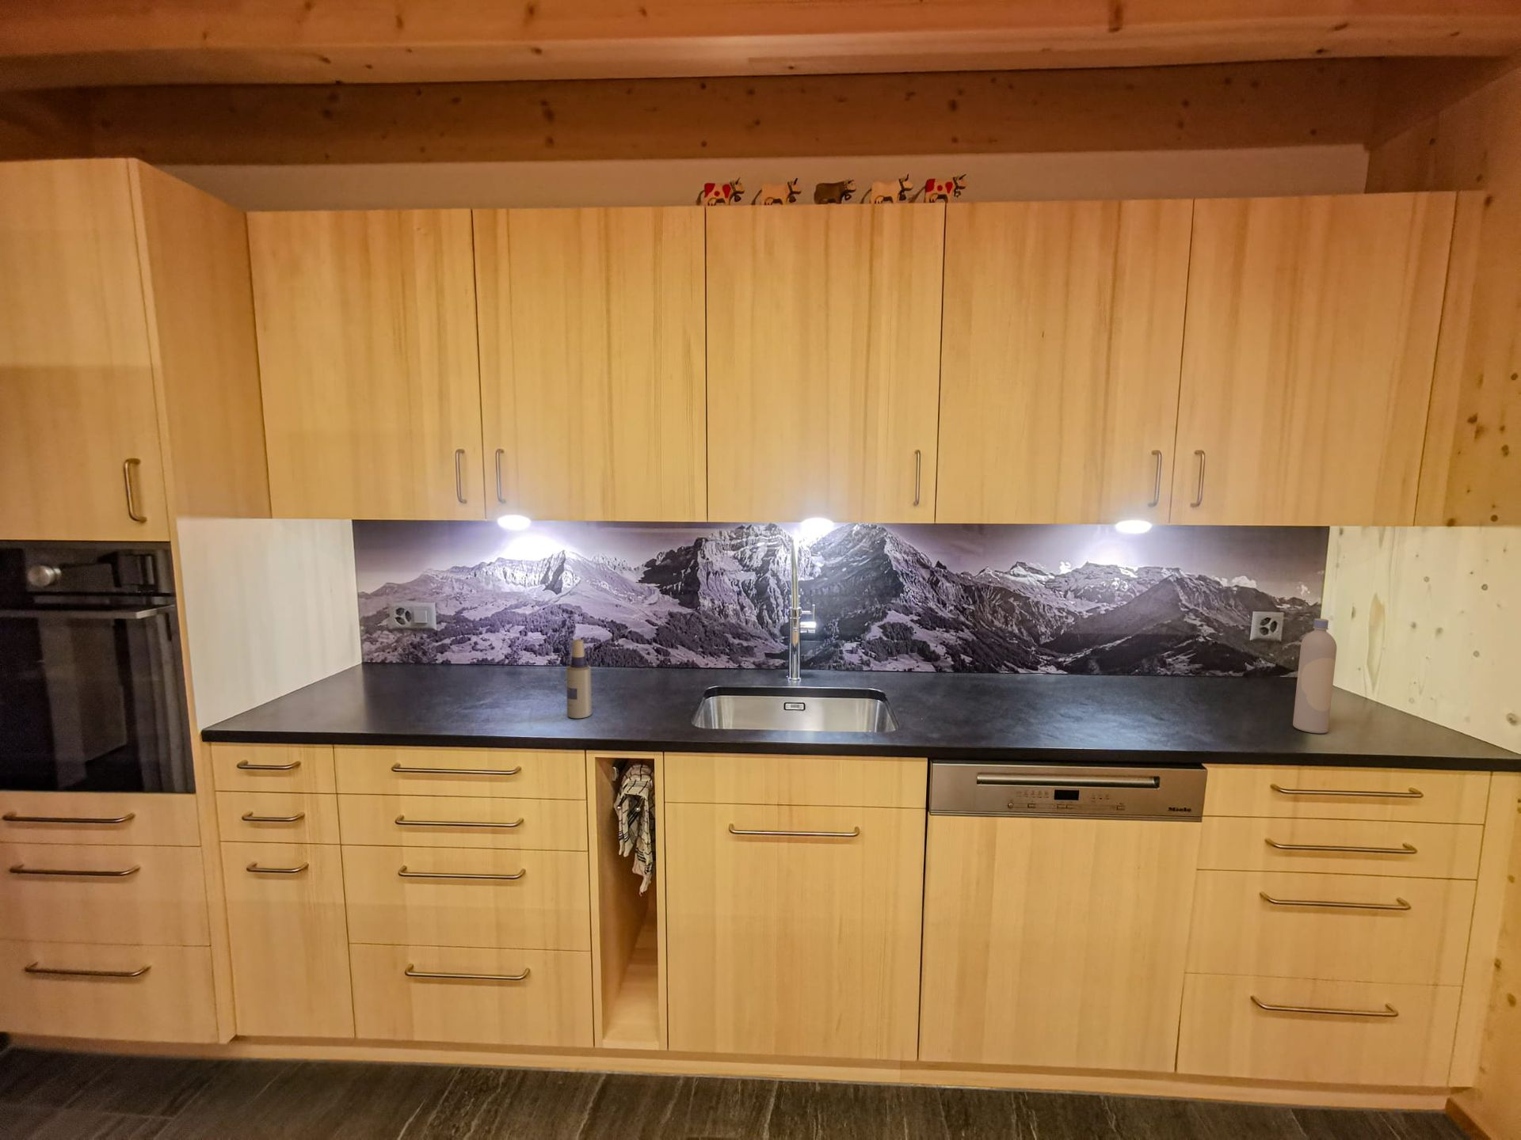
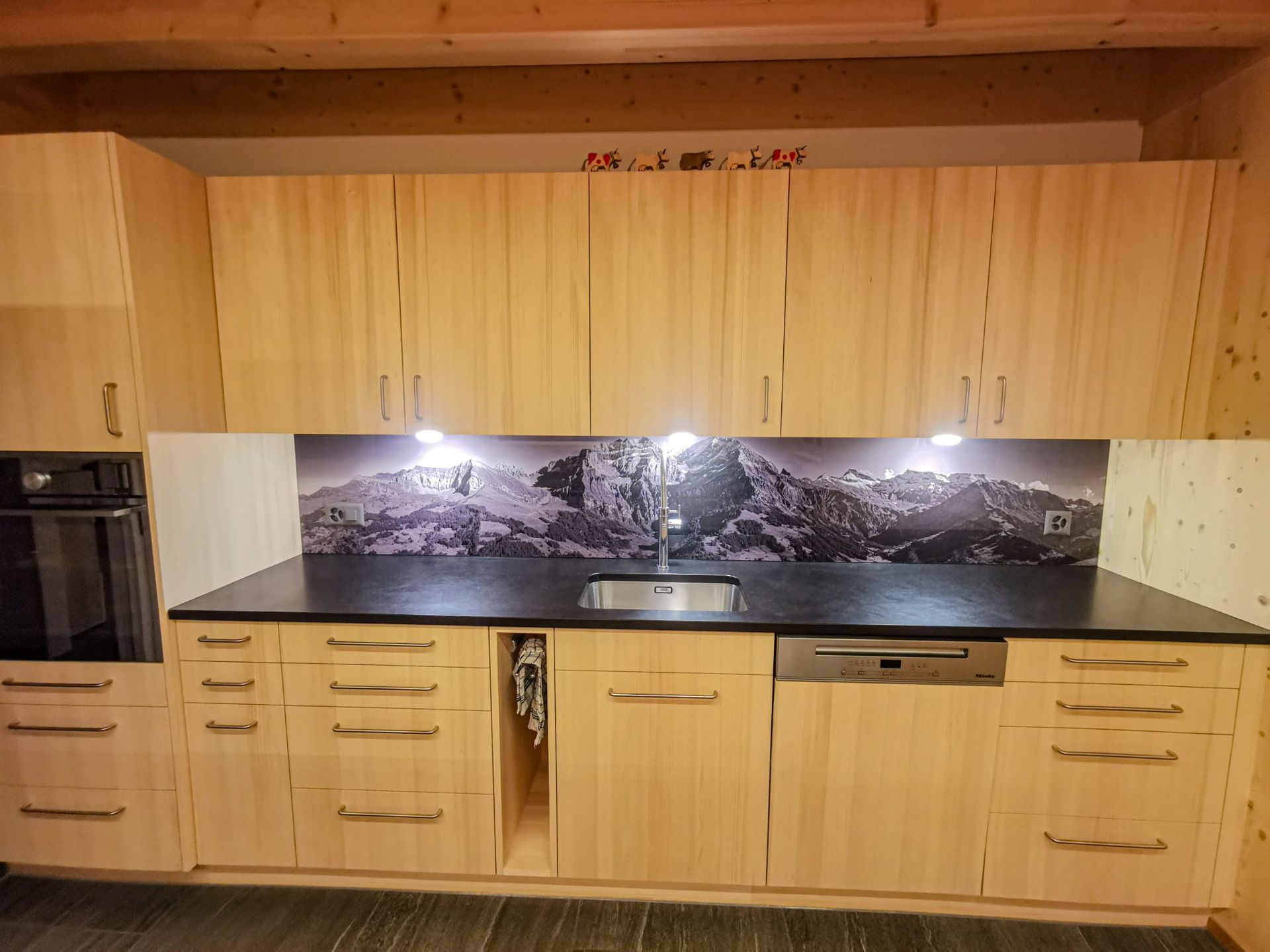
- spray bottle [565,639,593,718]
- bottle [1292,618,1338,734]
